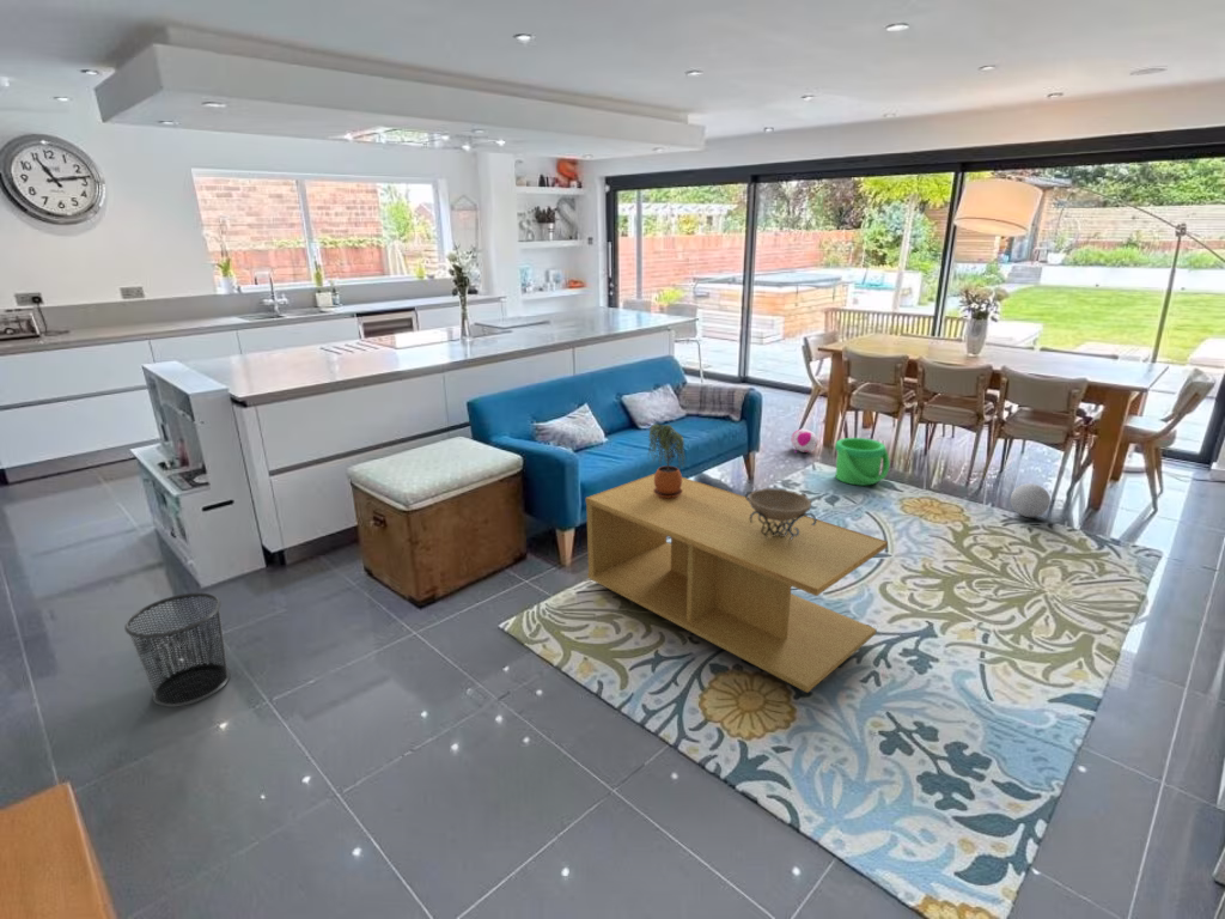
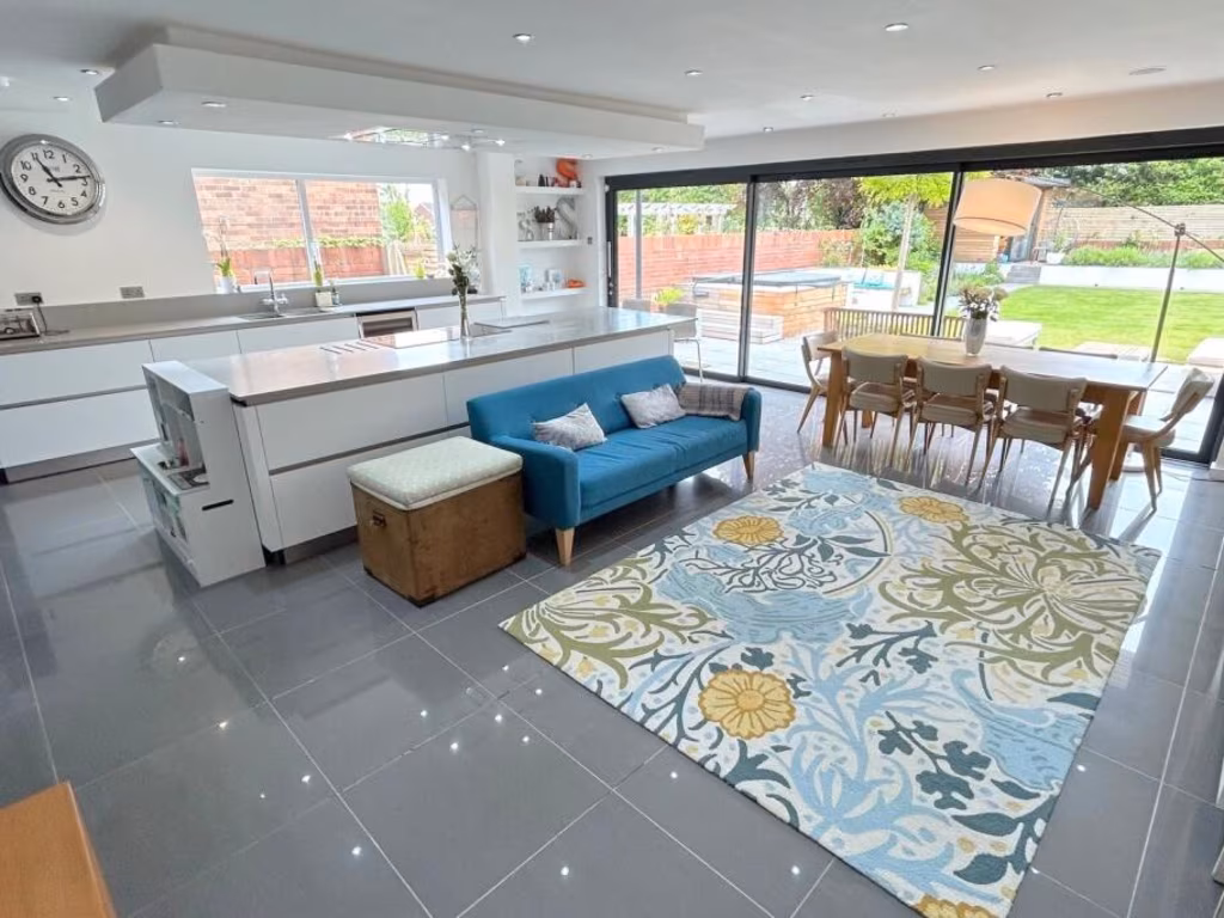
- plush toy [790,428,818,454]
- waste bin [123,592,231,708]
- potted plant [646,422,687,498]
- coffee table [585,473,889,694]
- bucket [834,437,891,487]
- decorative bowl [744,487,817,540]
- ball [1010,482,1052,518]
